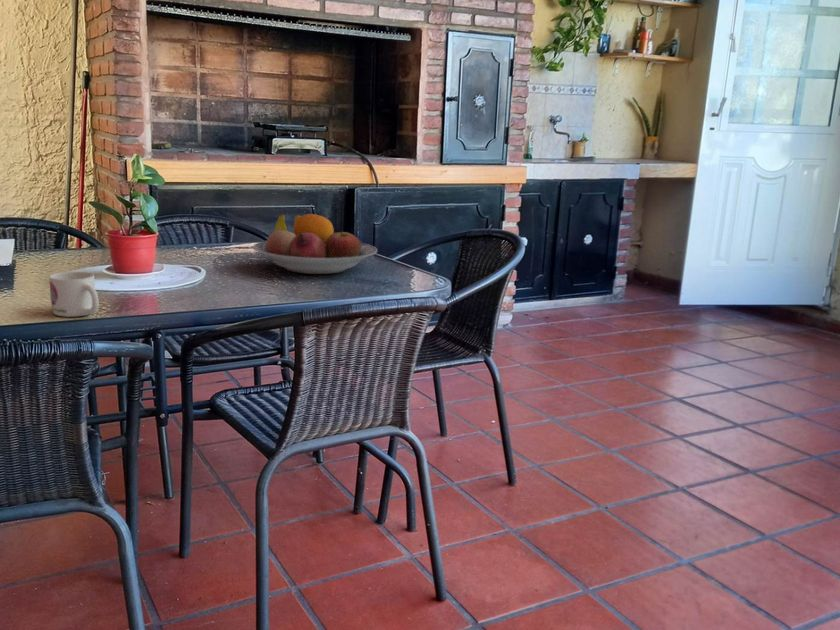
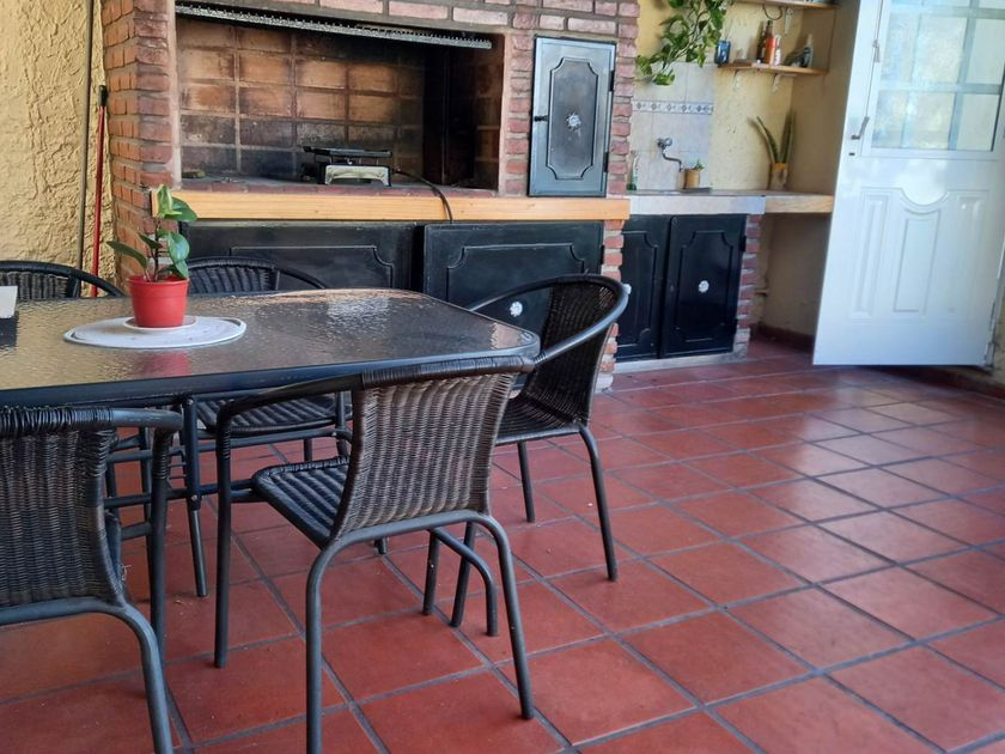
- mug [48,271,100,318]
- fruit bowl [252,213,378,275]
